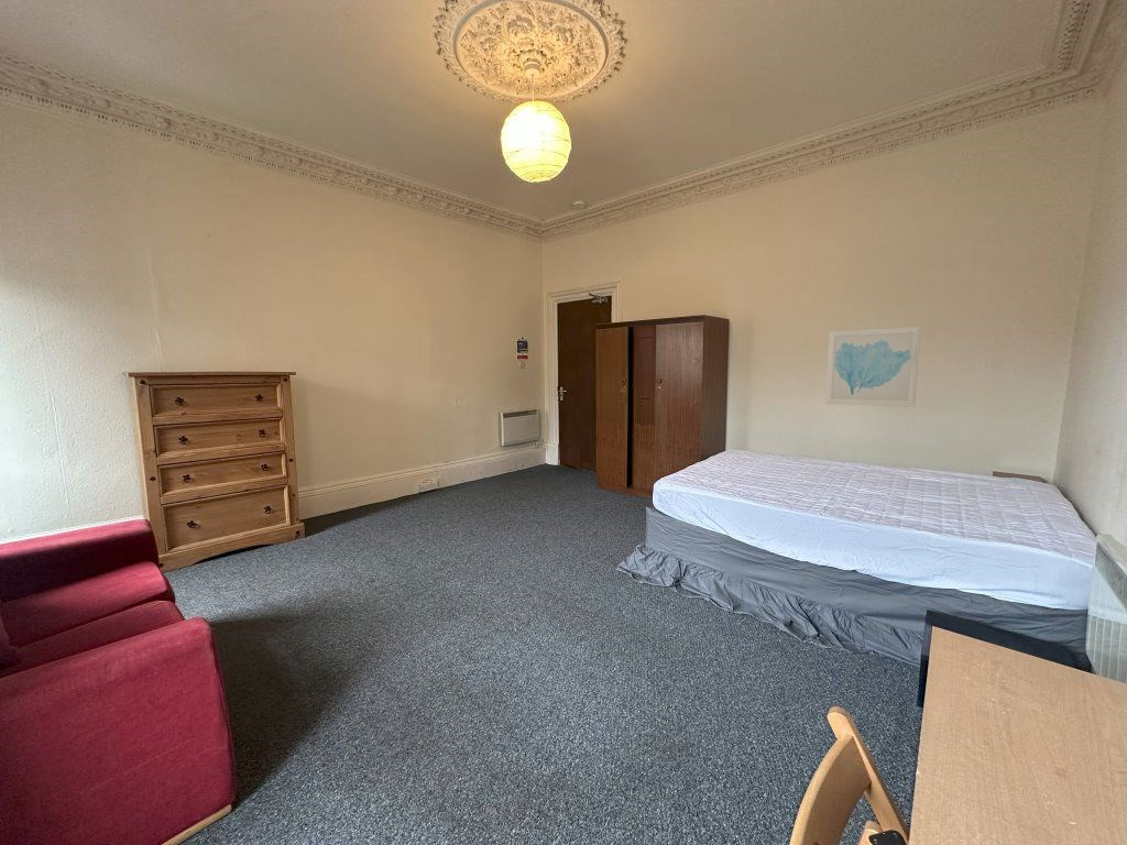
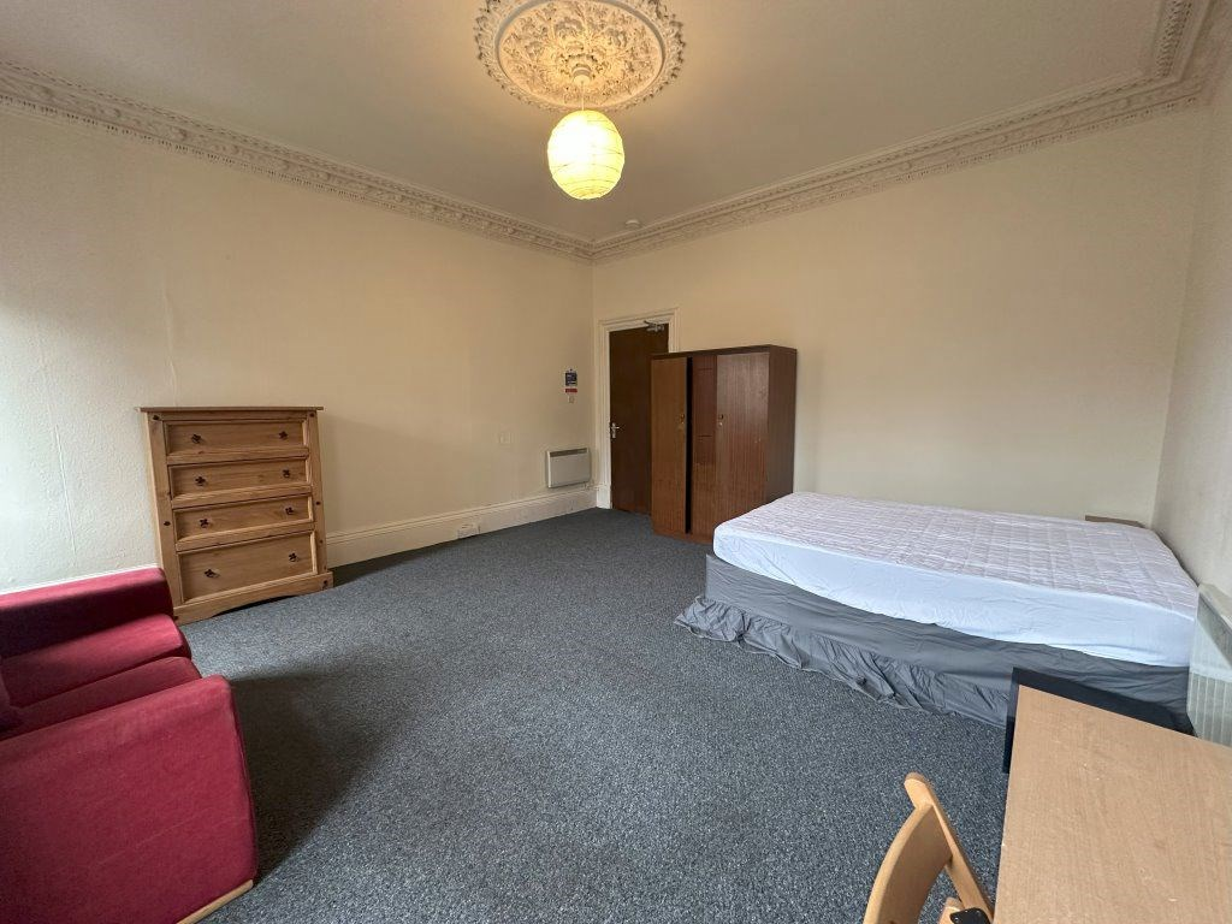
- wall art [824,326,922,408]
